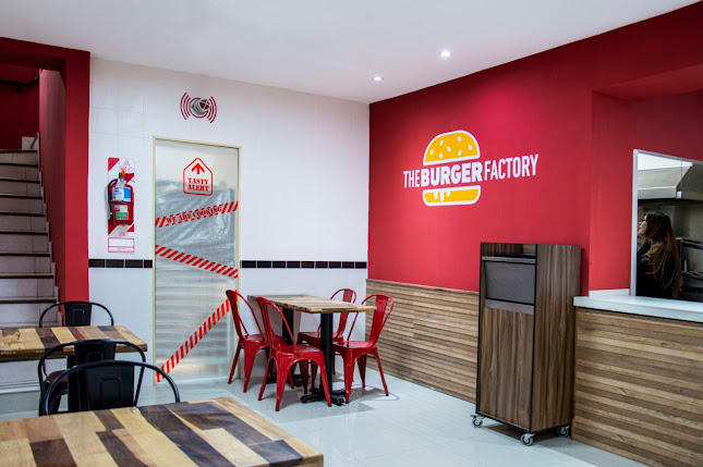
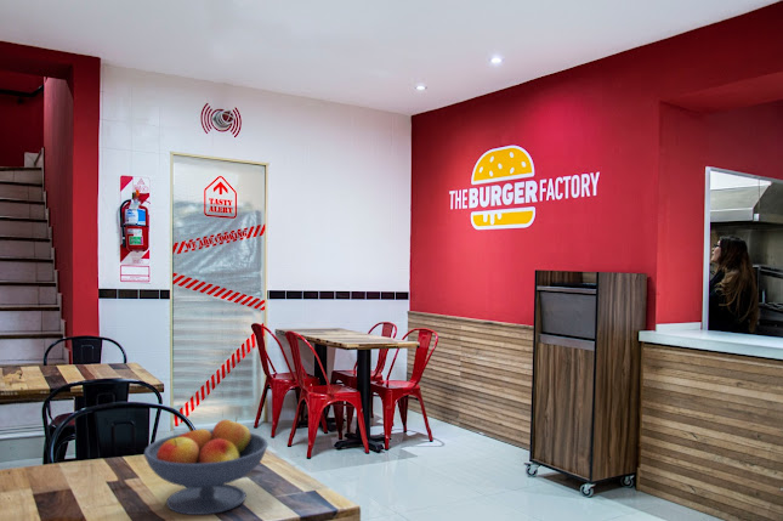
+ fruit bowl [143,417,269,516]
